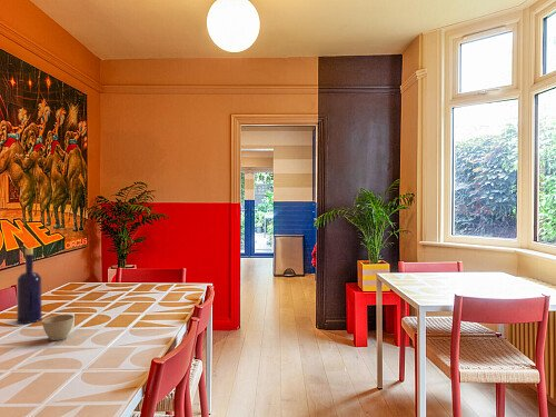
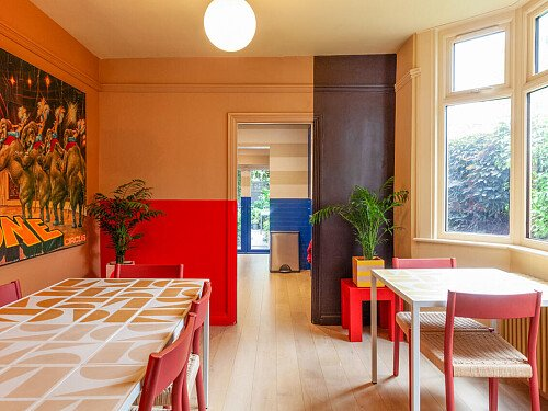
- bottle [16,247,42,325]
- flower pot [41,314,76,341]
